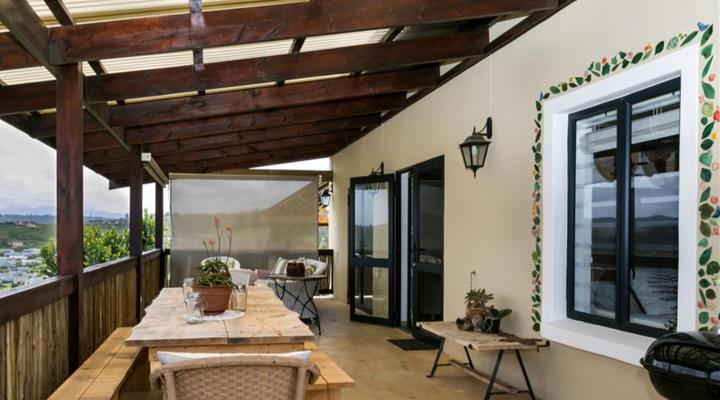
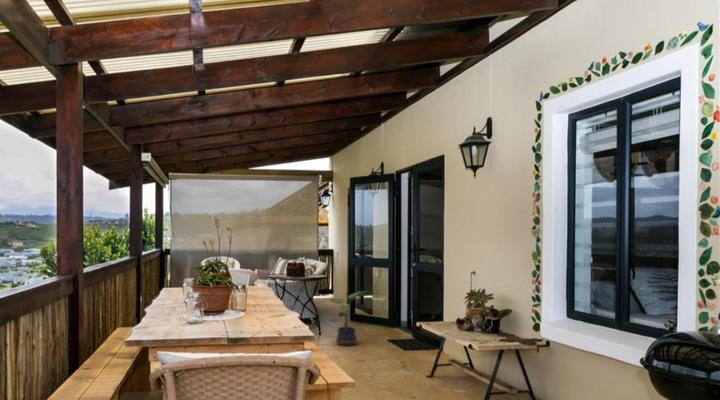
+ potted plant [328,289,370,347]
